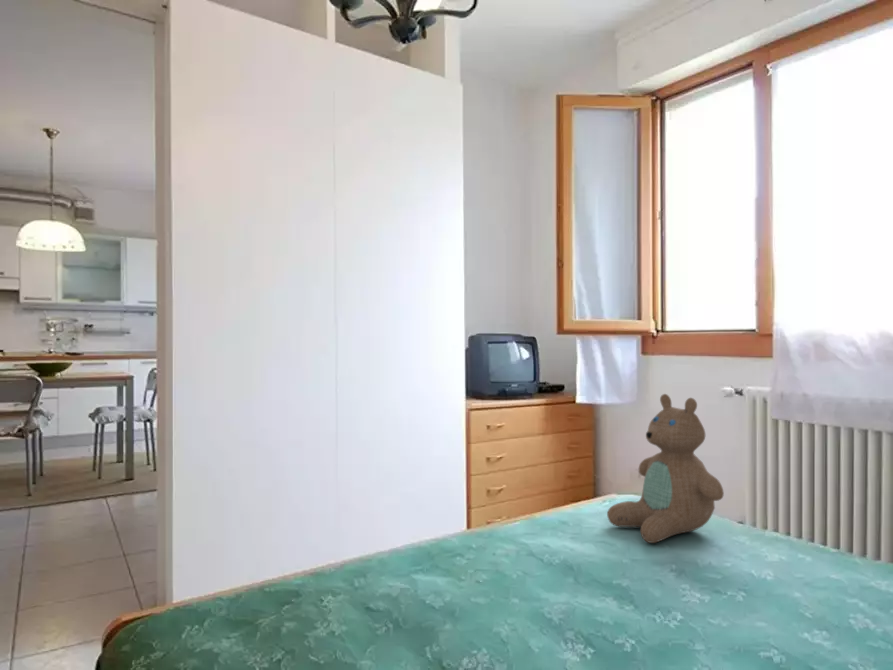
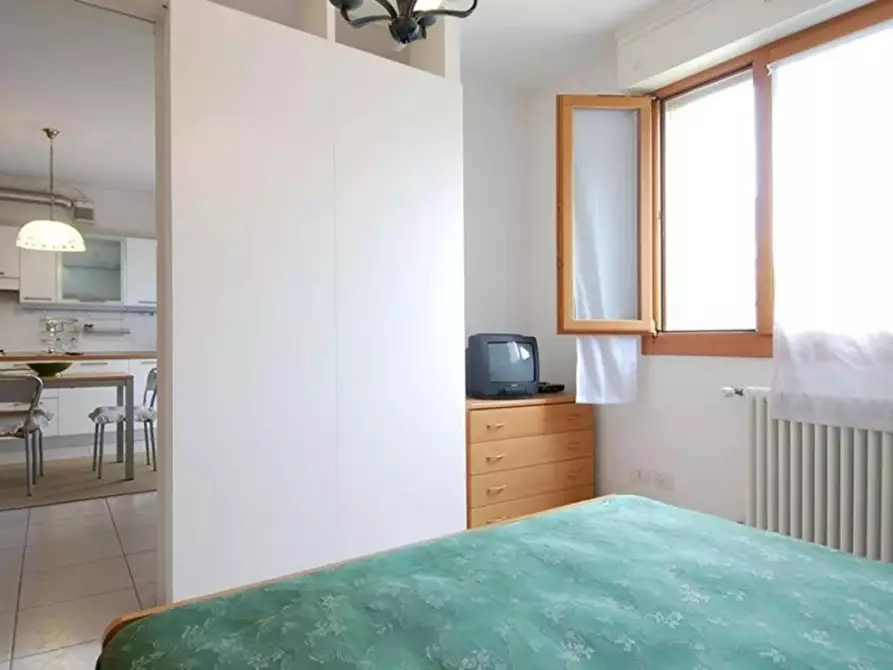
- teddy bear [606,393,725,544]
